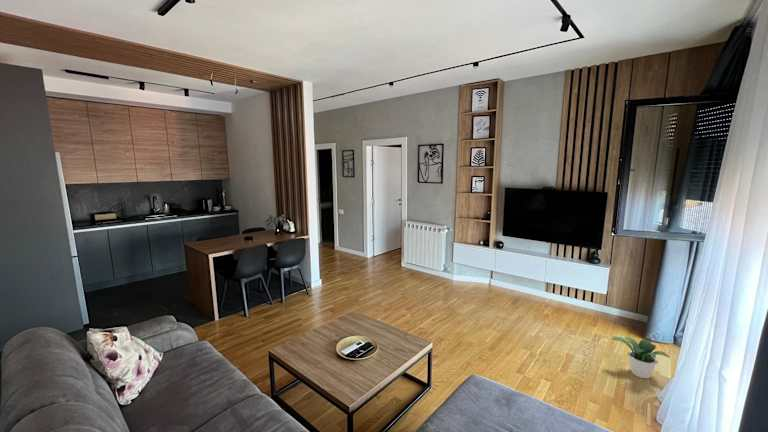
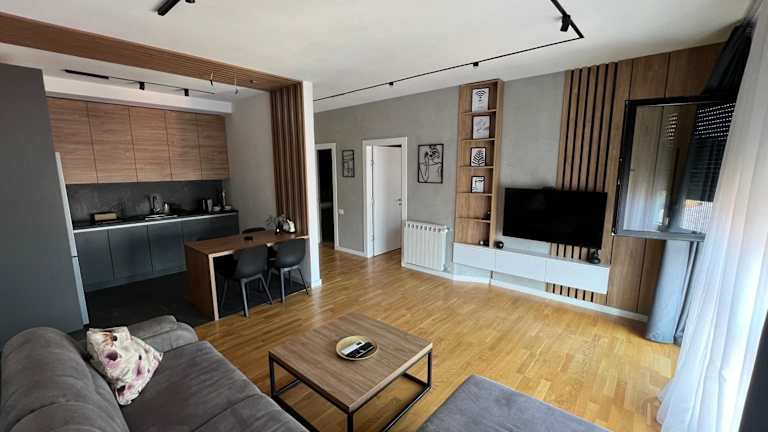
- potted plant [611,336,670,379]
